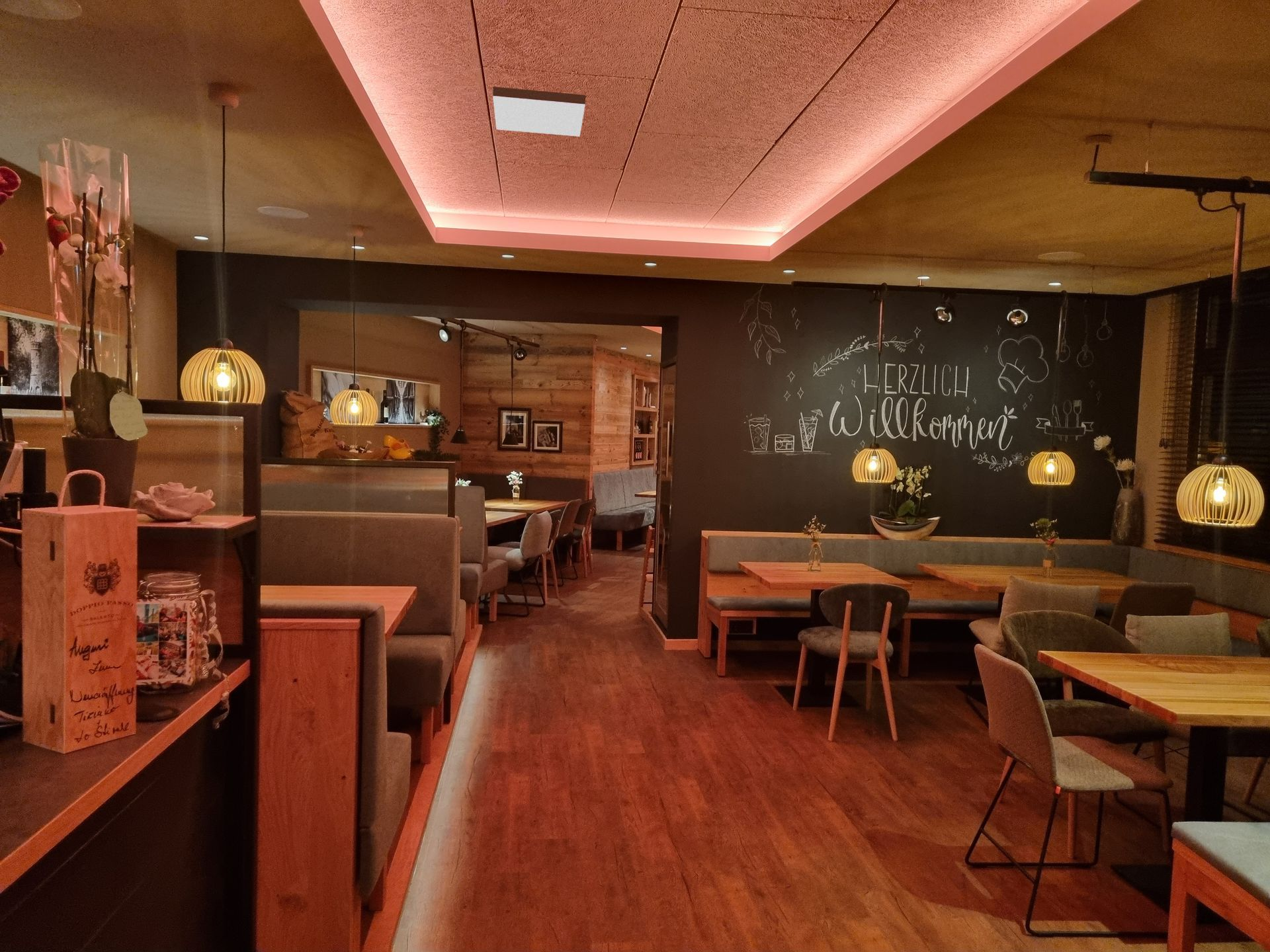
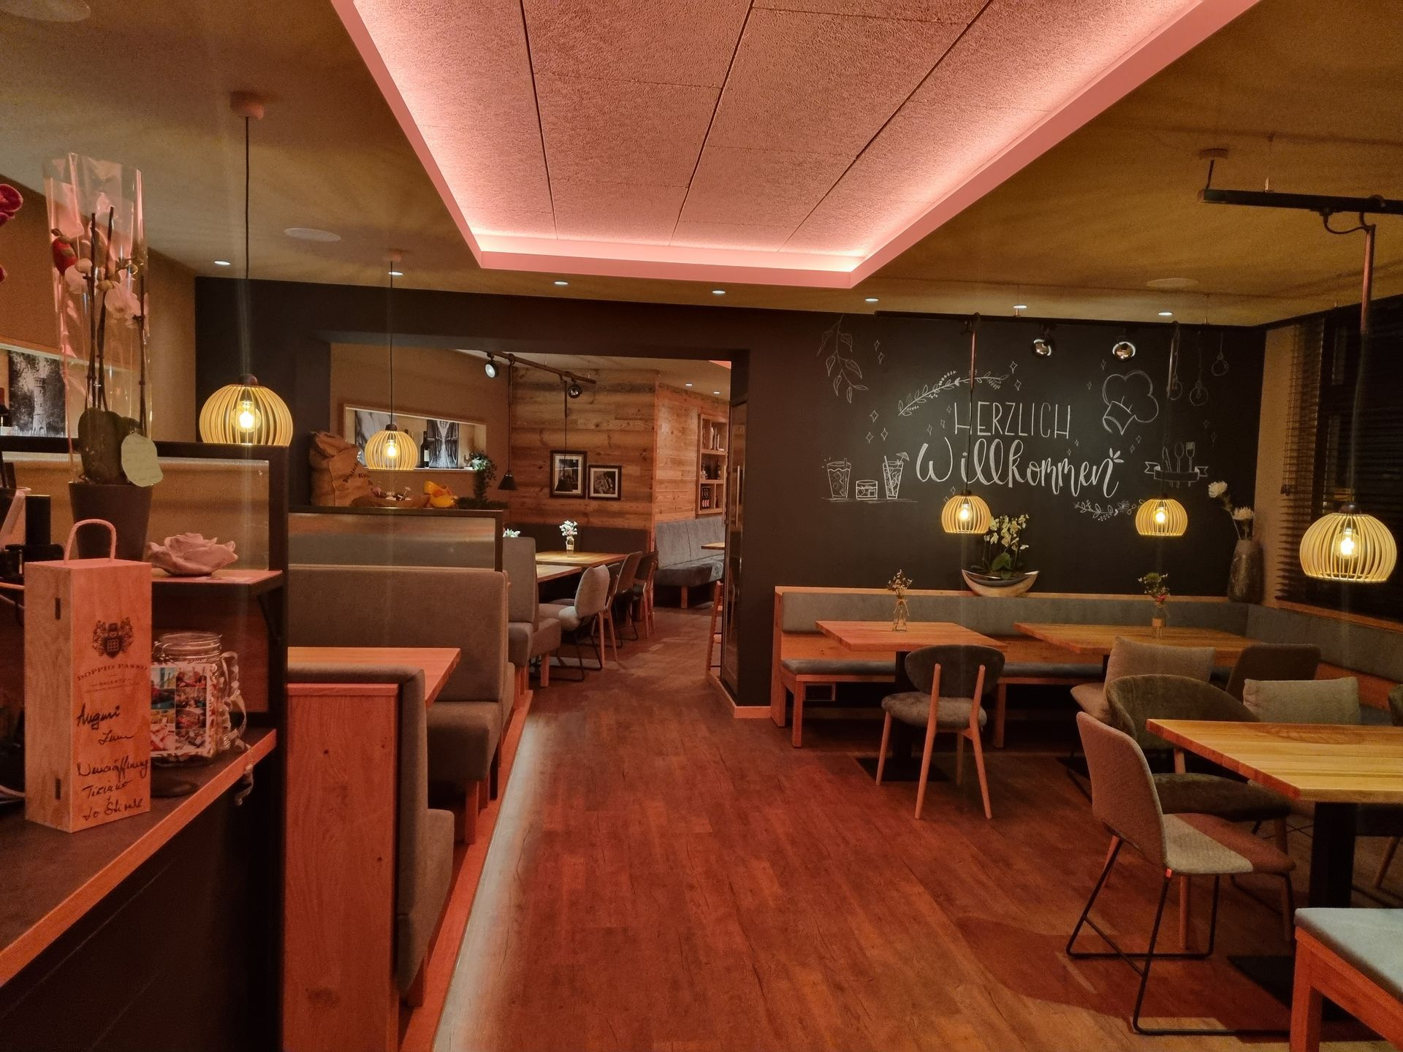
- ceiling vent [492,86,586,137]
